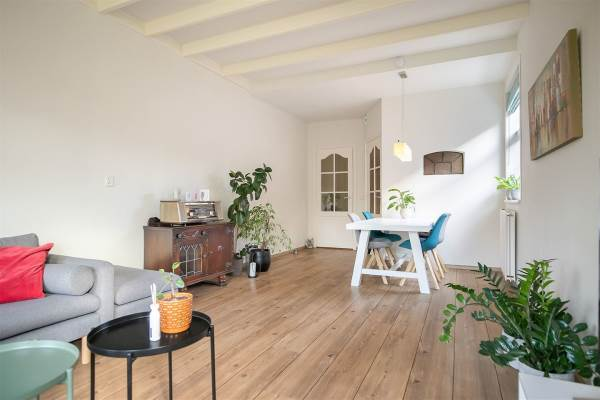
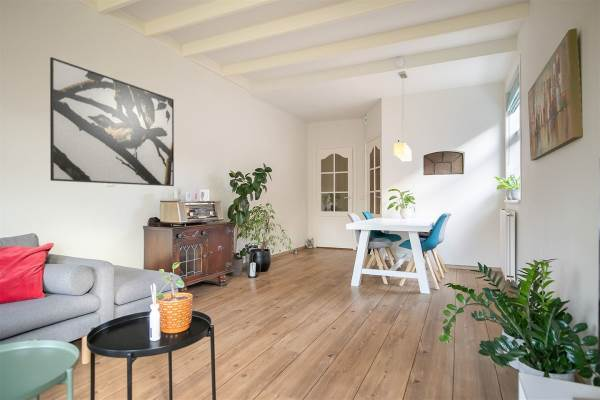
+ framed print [49,56,175,187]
